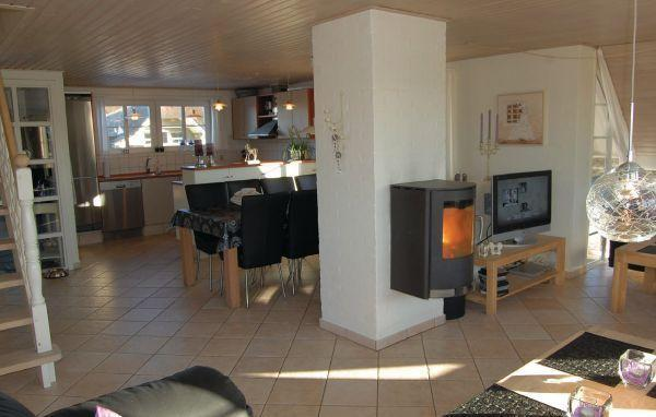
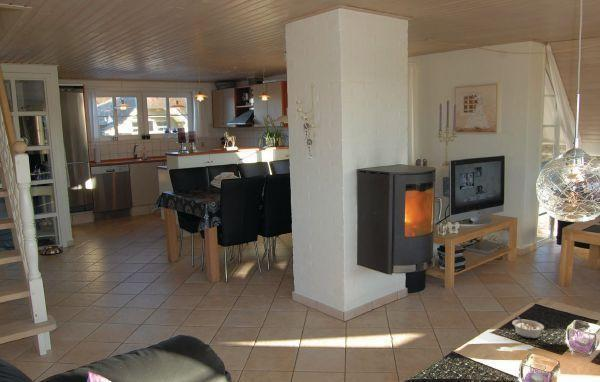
+ legume [511,314,545,339]
